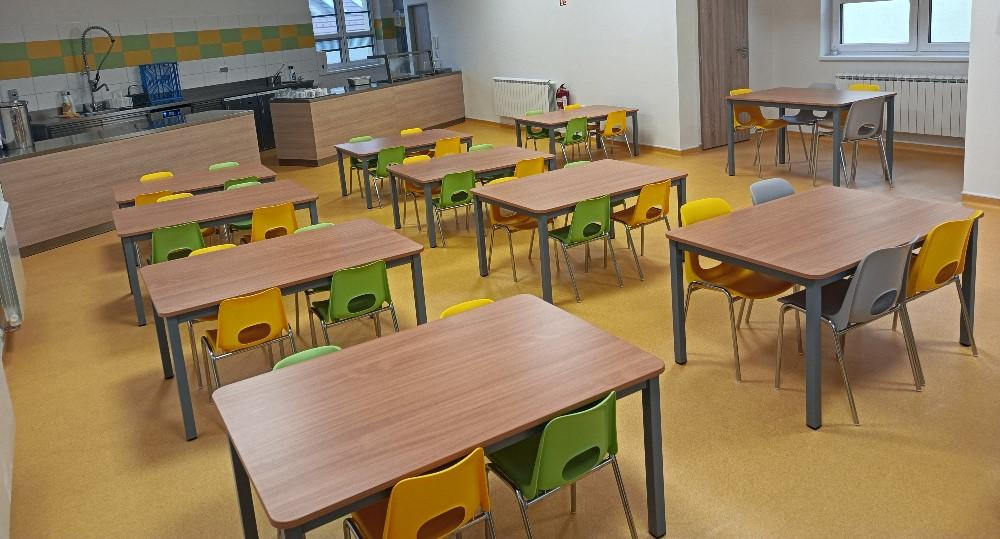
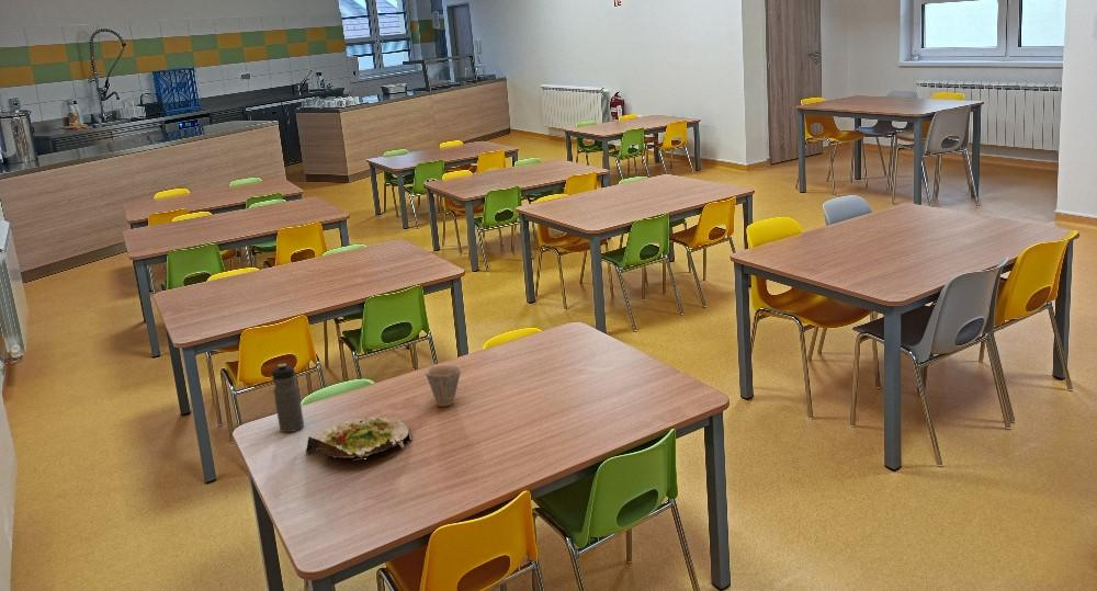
+ cup [425,364,462,407]
+ salad plate [305,414,414,462]
+ water bottle [271,363,305,433]
